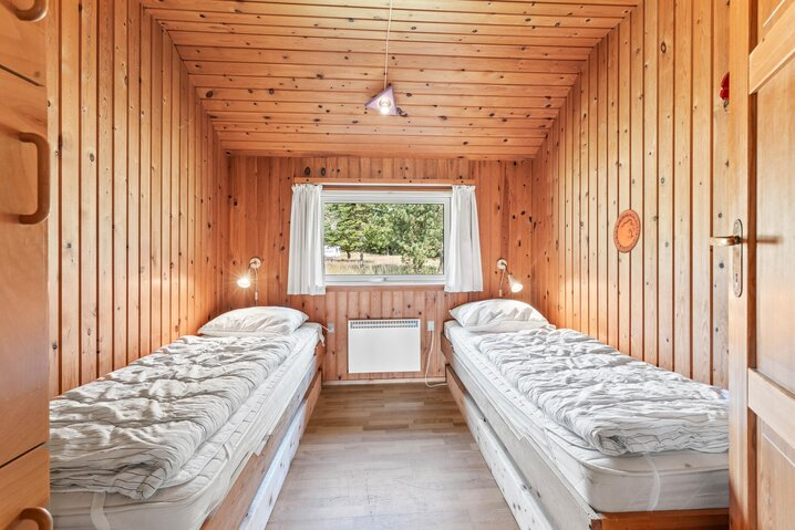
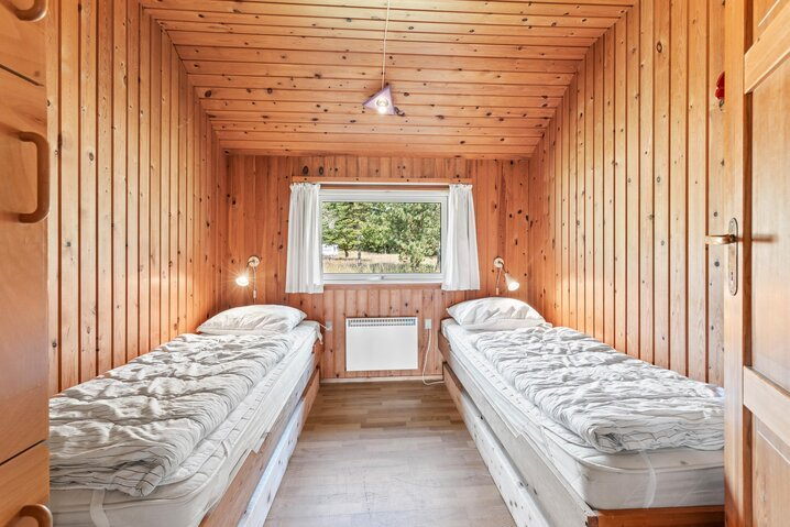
- decorative plate [612,208,642,254]
